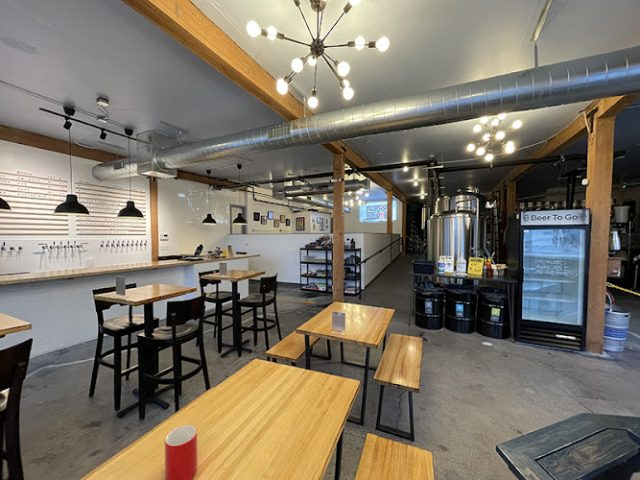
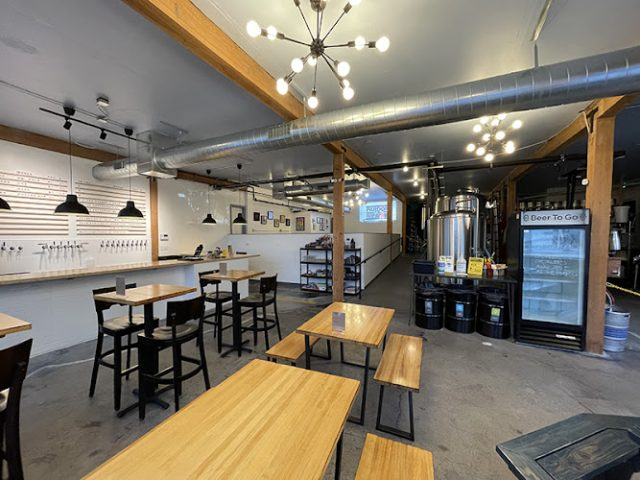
- cup [164,424,198,480]
